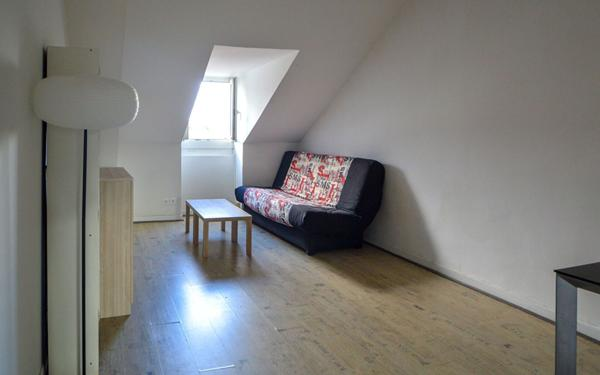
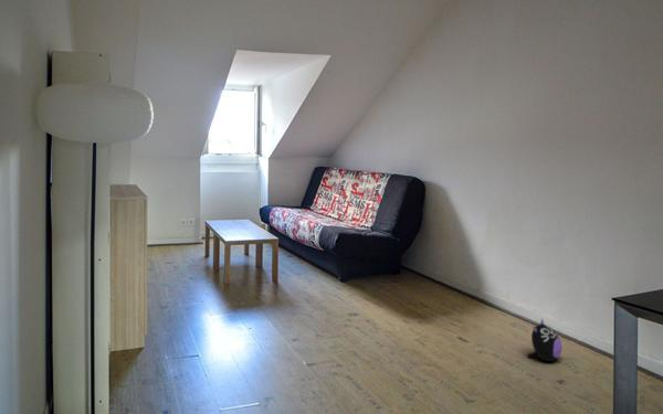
+ plush toy [526,318,564,362]
